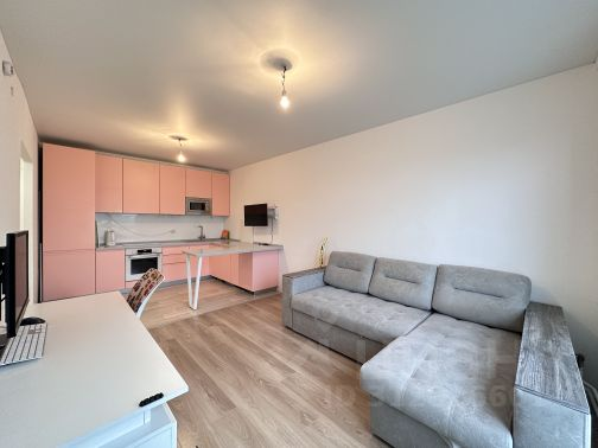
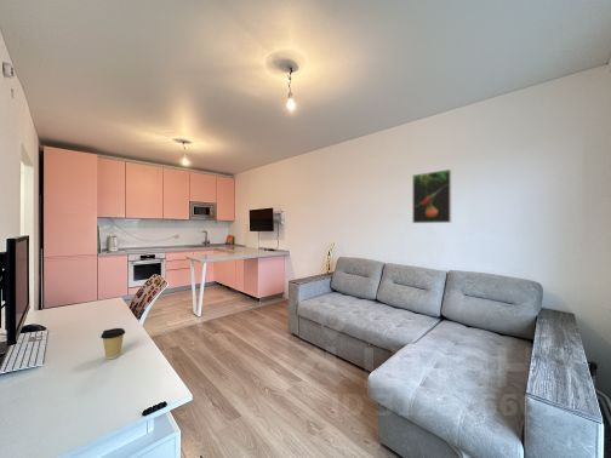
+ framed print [411,168,452,224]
+ coffee cup [99,327,126,360]
